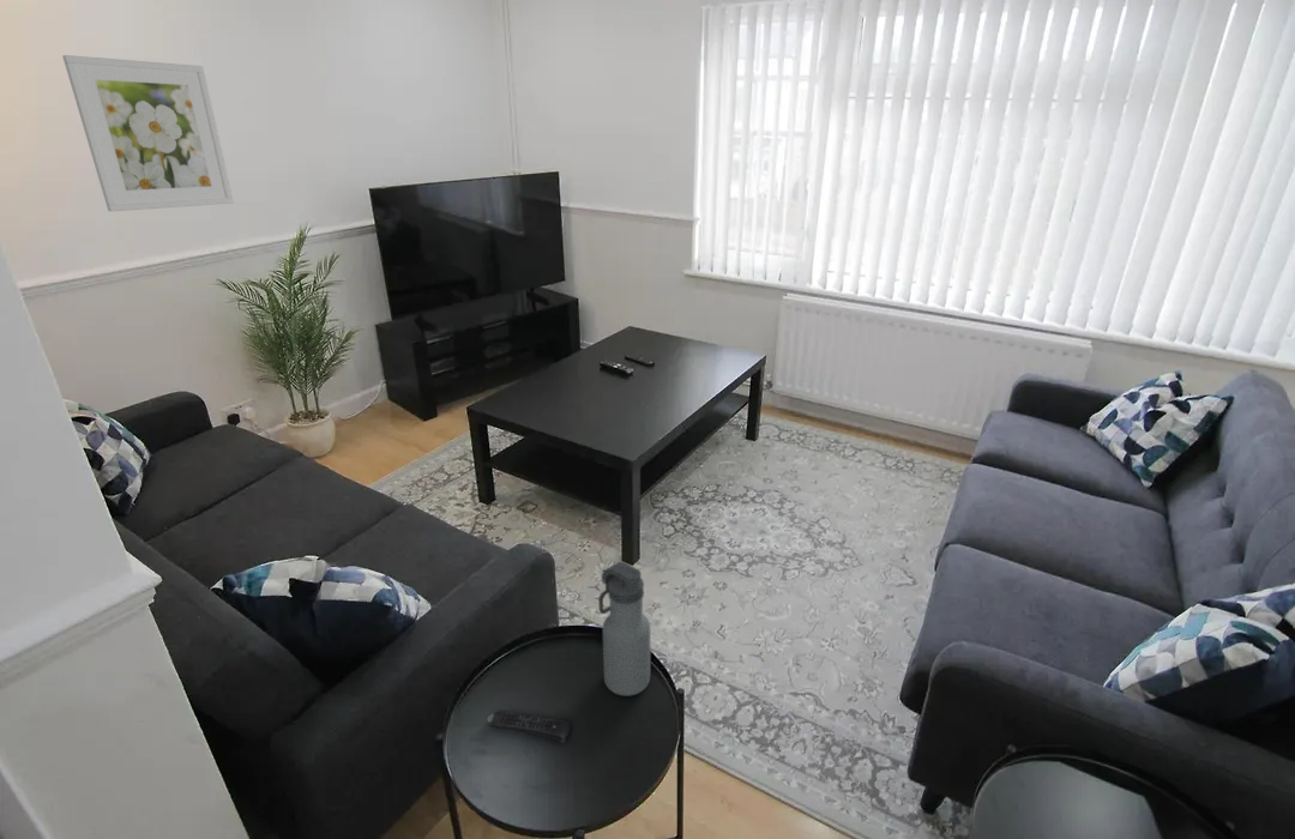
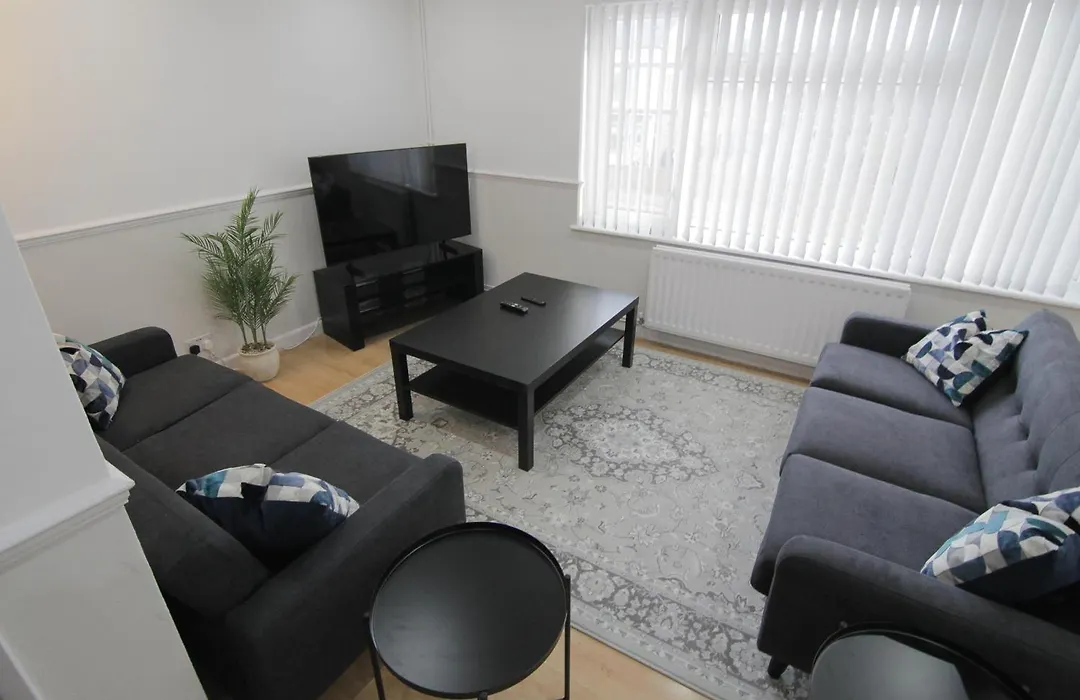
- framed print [61,54,235,212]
- remote control [486,710,572,744]
- water bottle [597,561,651,698]
